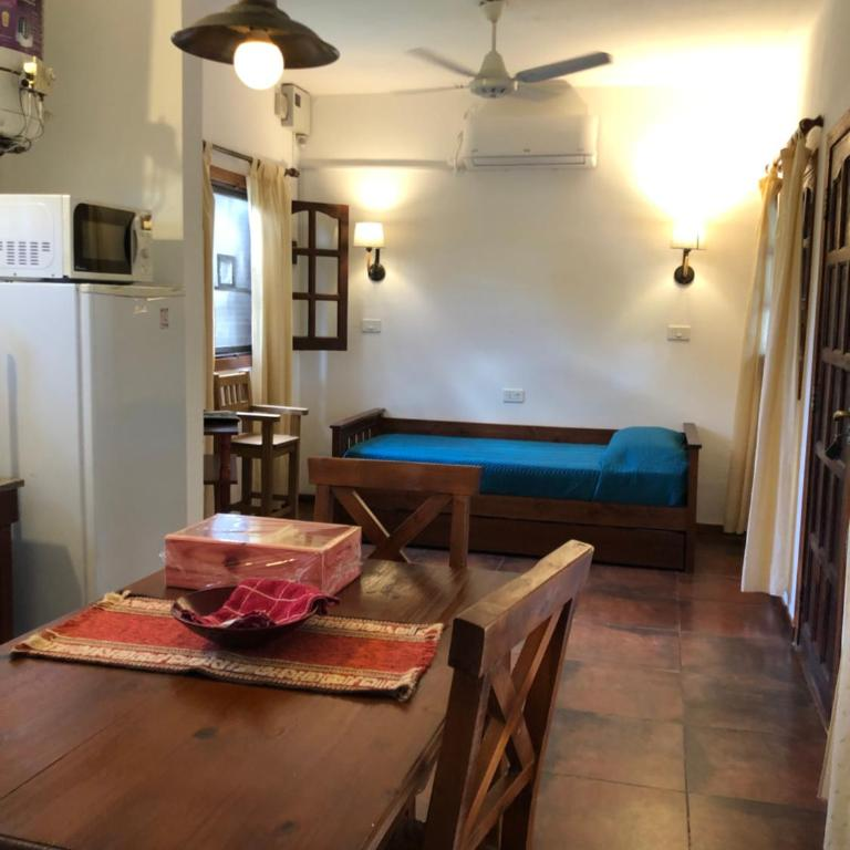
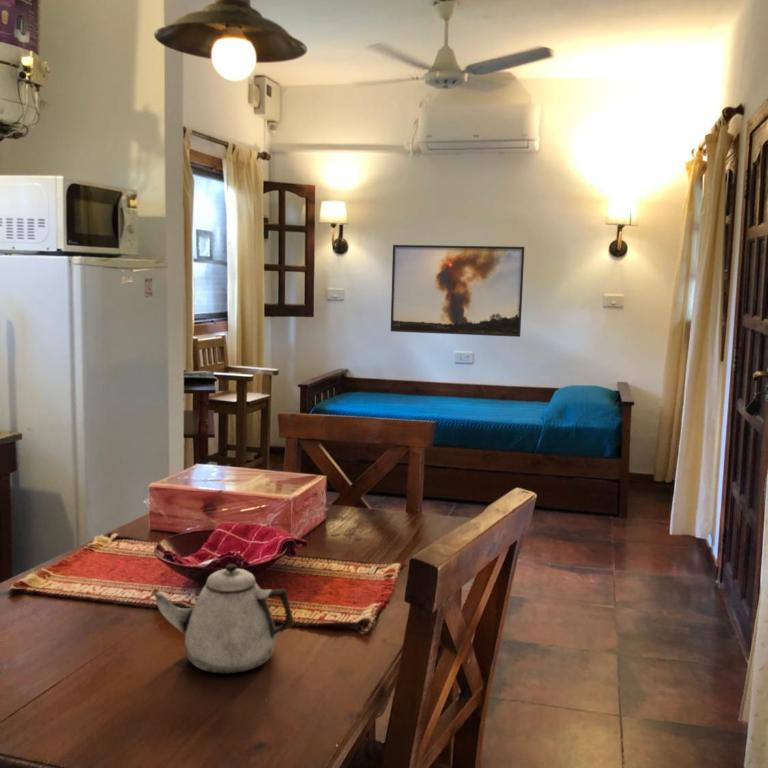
+ teapot [150,563,295,675]
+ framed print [390,244,525,338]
